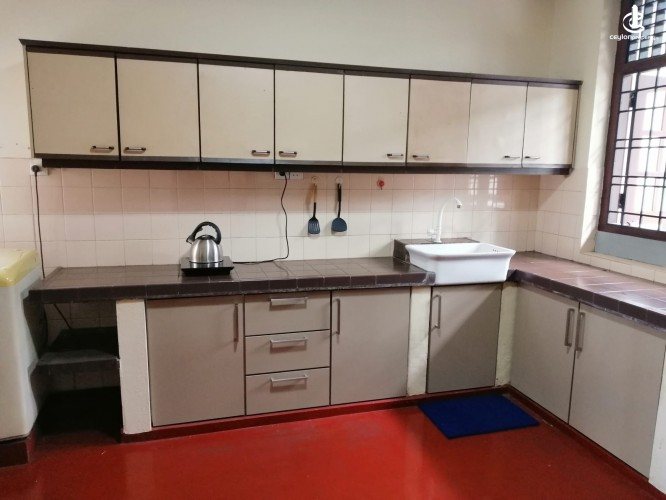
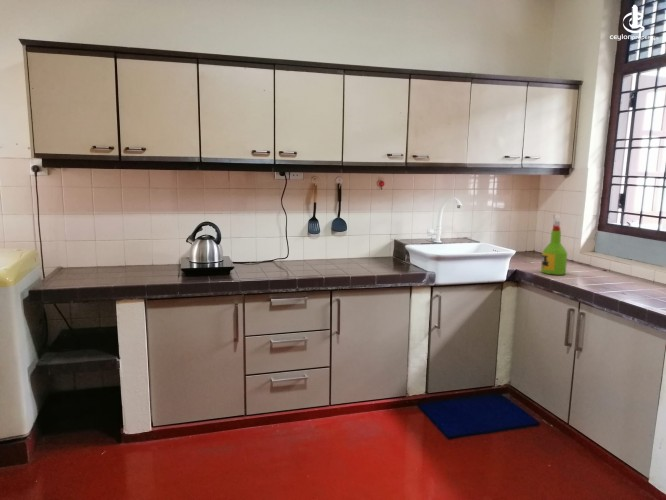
+ spray bottle [540,213,568,276]
